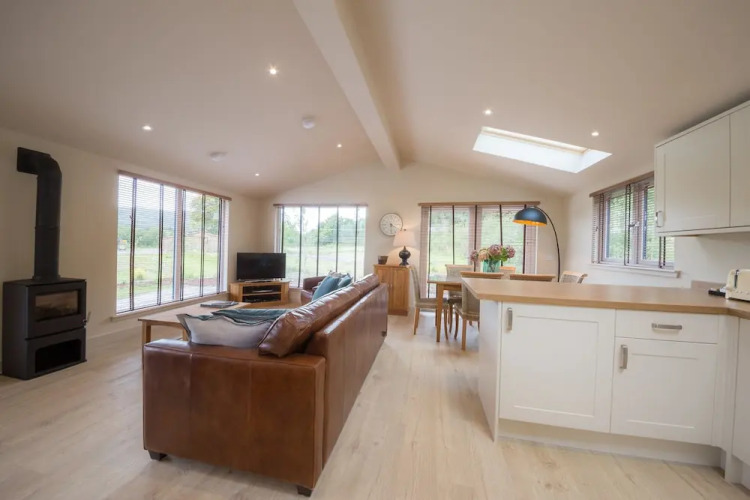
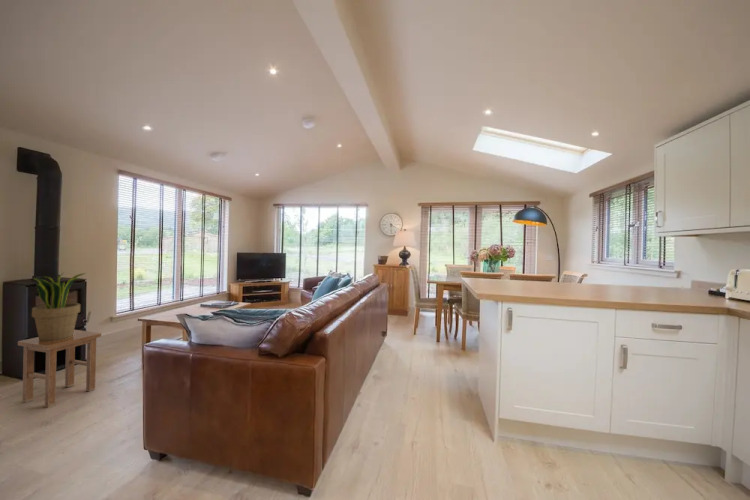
+ potted plant [31,272,87,341]
+ stool [17,329,102,409]
